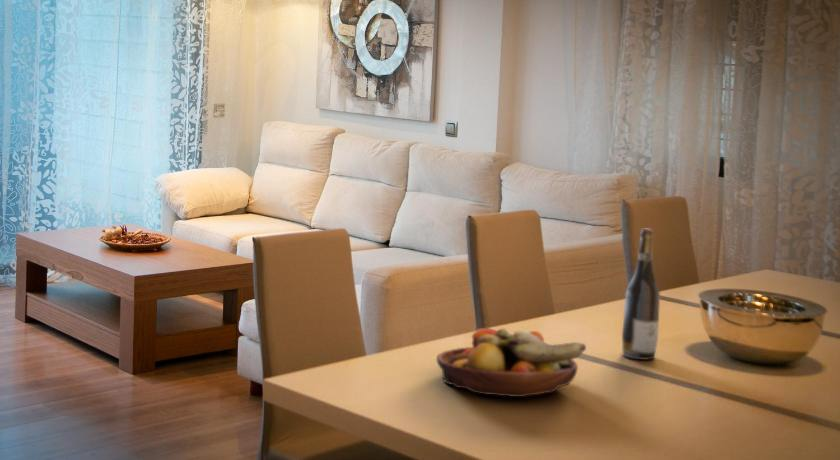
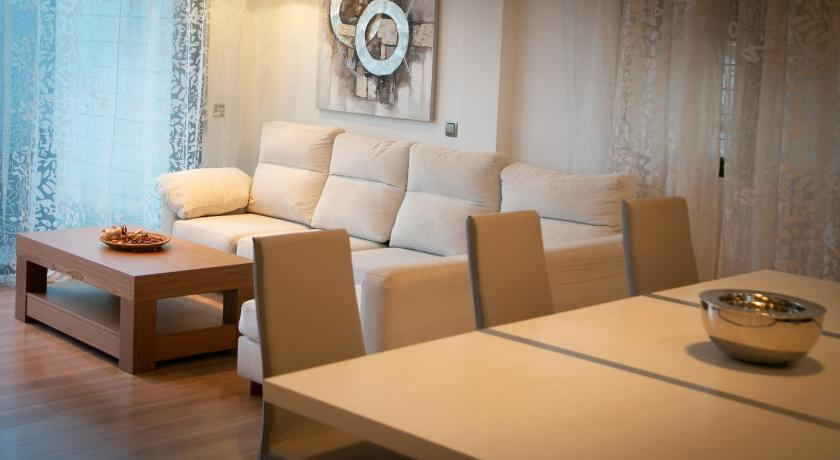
- wine bottle [621,228,661,361]
- fruit bowl [436,327,587,398]
